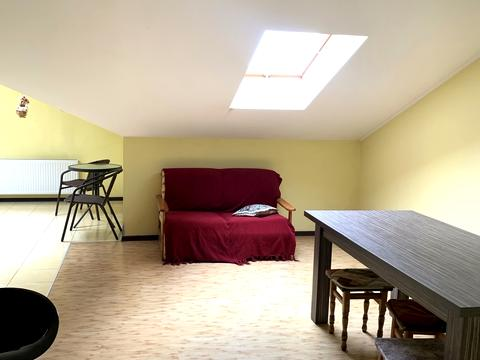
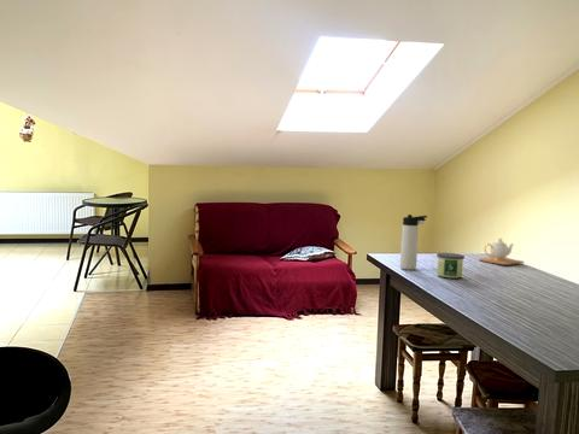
+ candle [435,252,466,280]
+ thermos bottle [399,213,428,271]
+ teapot [478,237,525,266]
